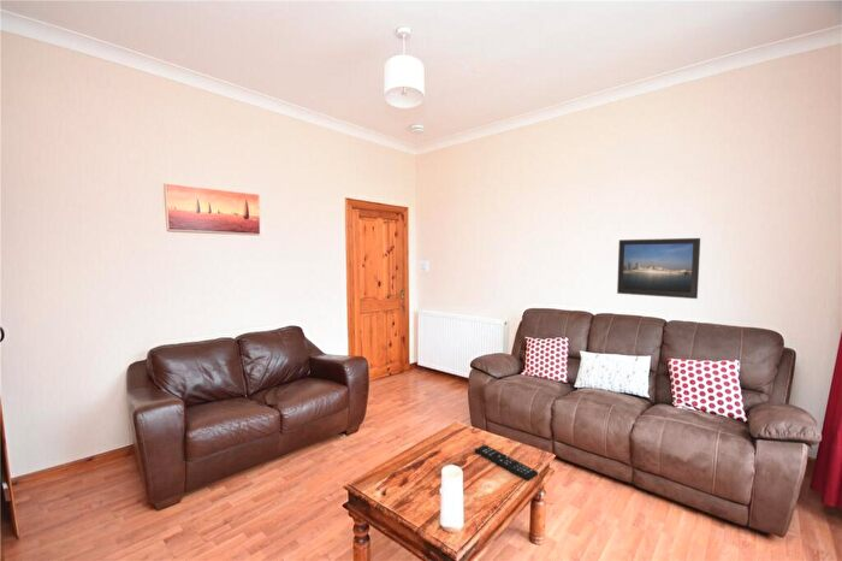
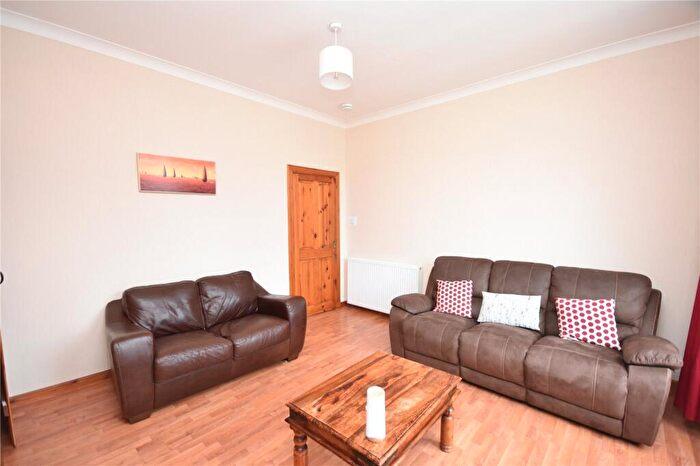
- remote control [474,443,539,483]
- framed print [616,237,701,300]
